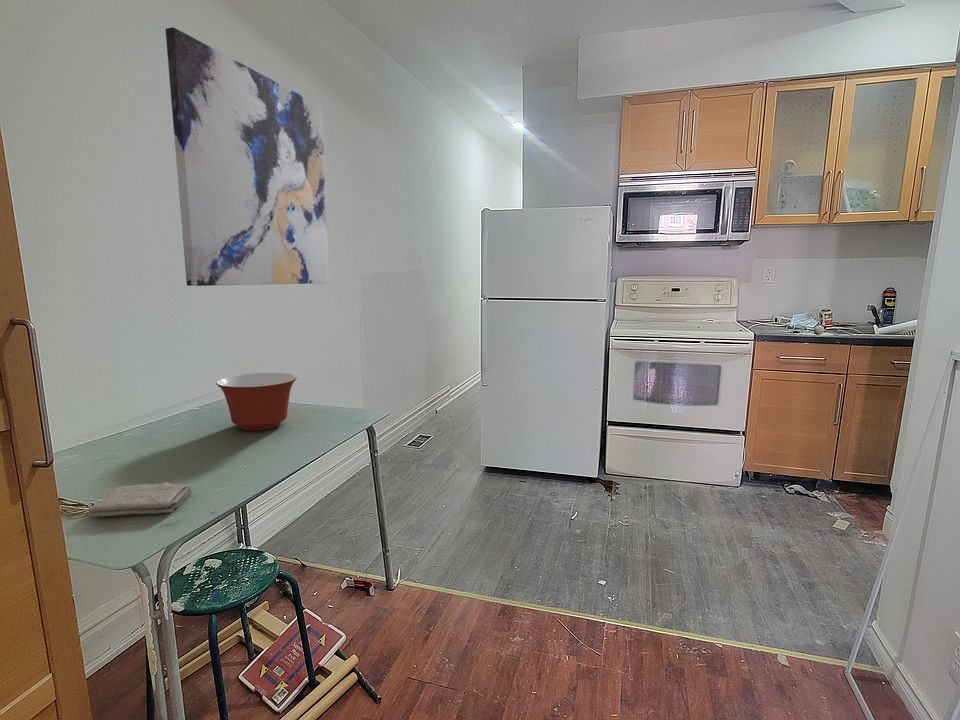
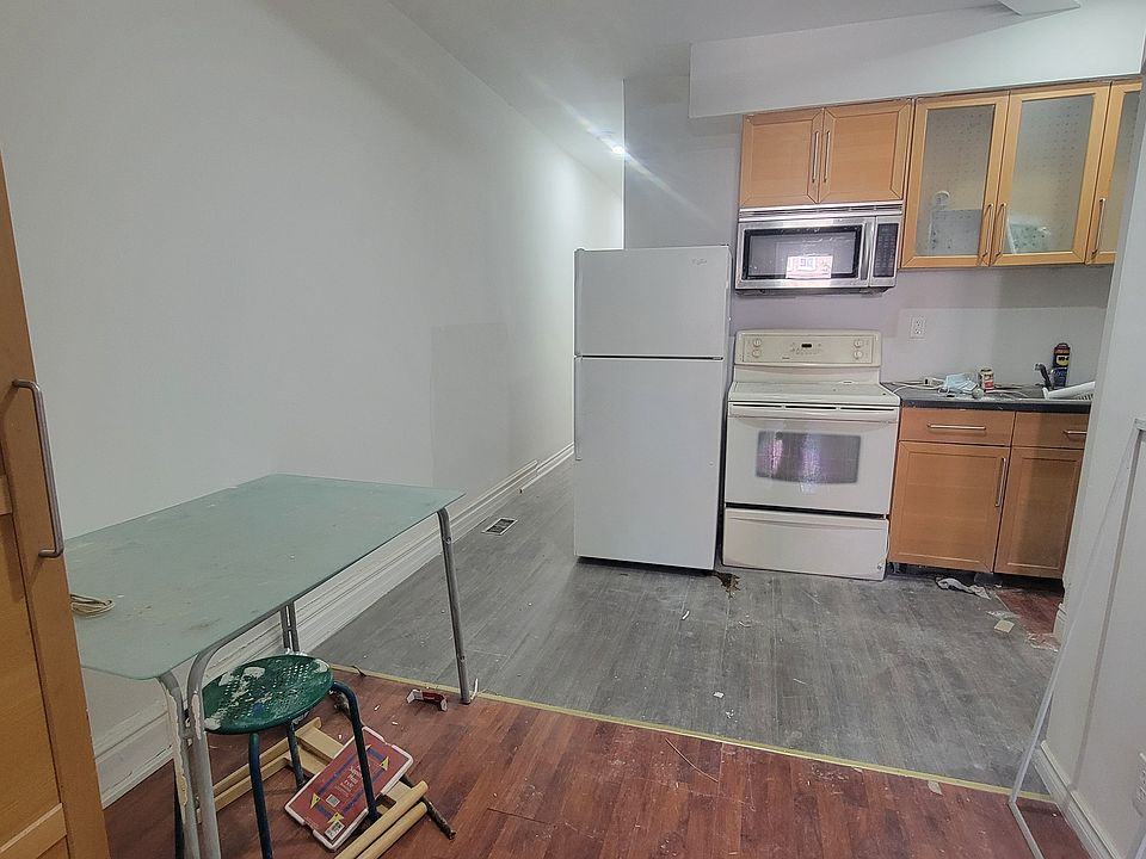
- washcloth [87,482,193,517]
- mixing bowl [215,372,298,431]
- wall art [165,26,330,287]
